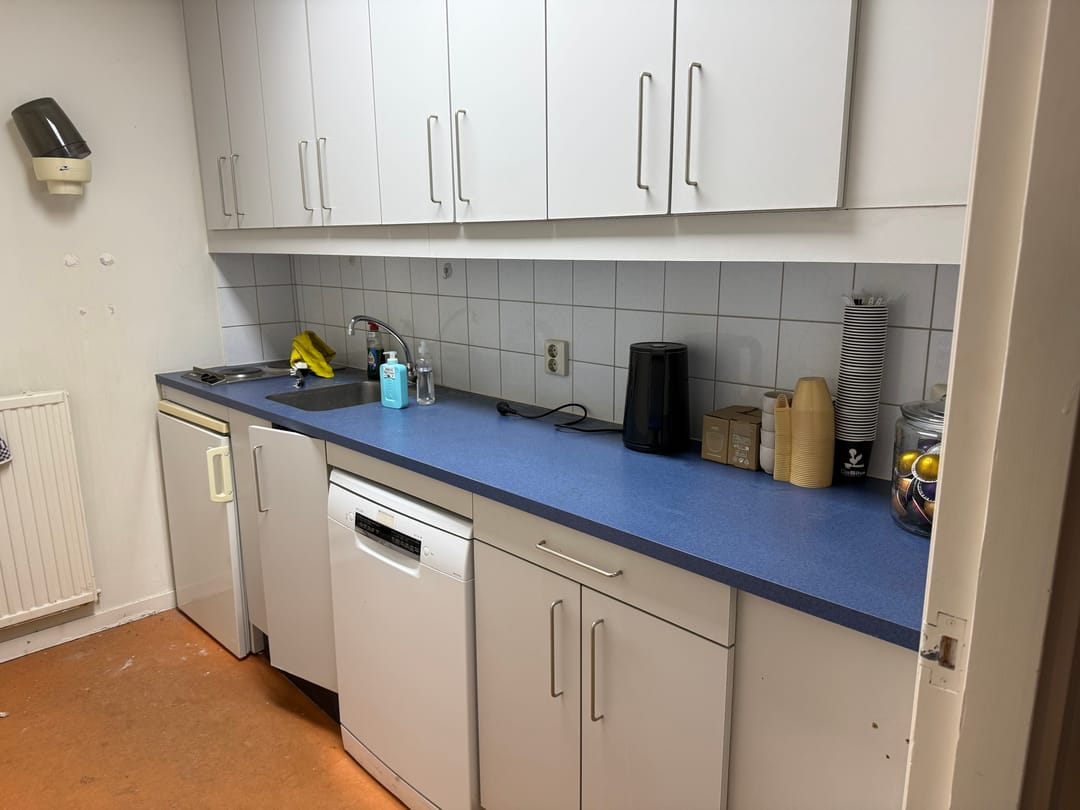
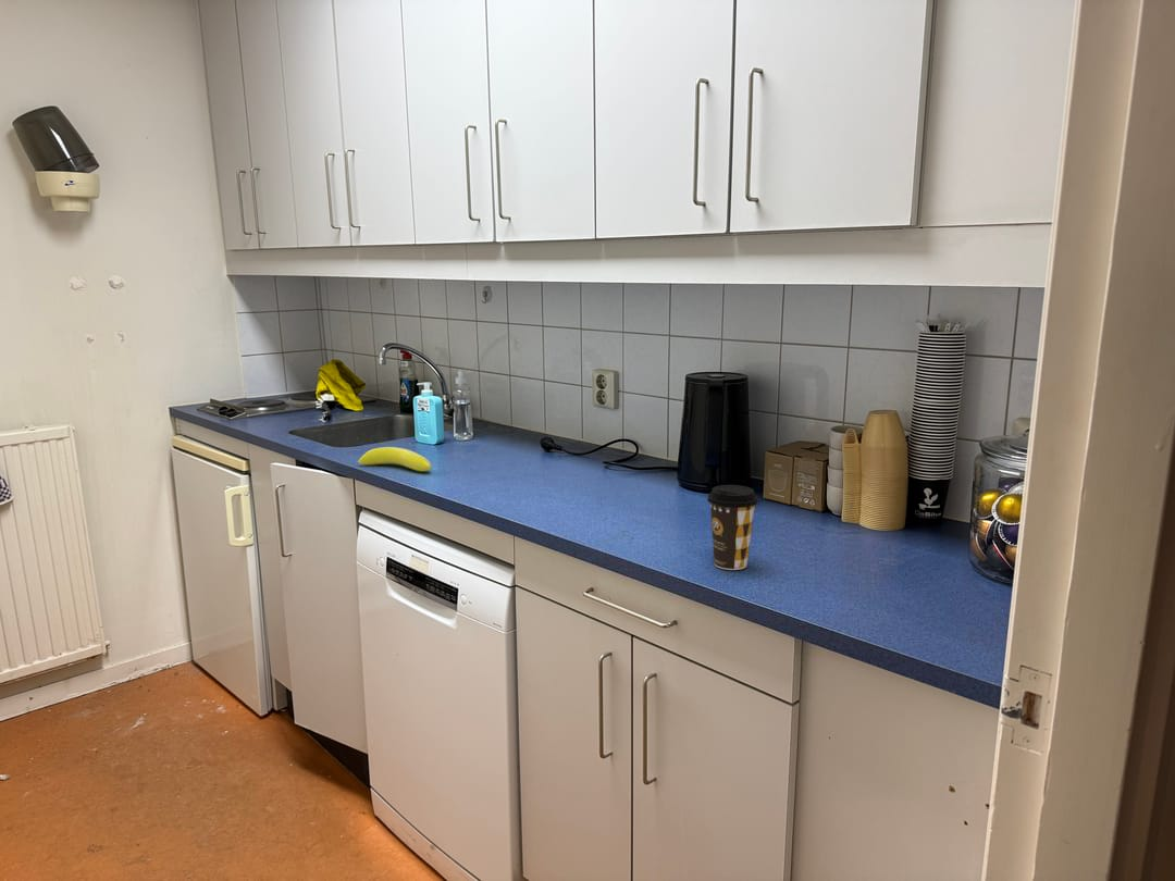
+ banana [357,446,432,472]
+ coffee cup [706,484,759,571]
